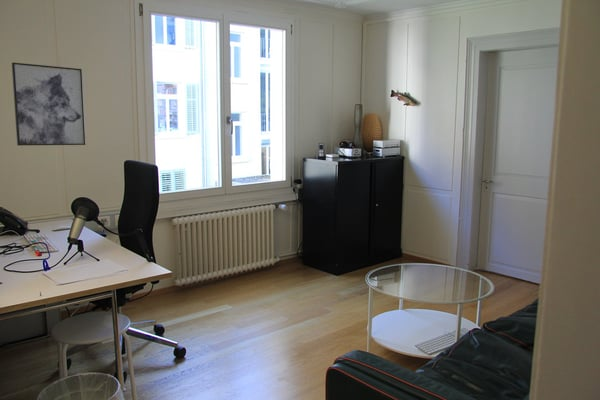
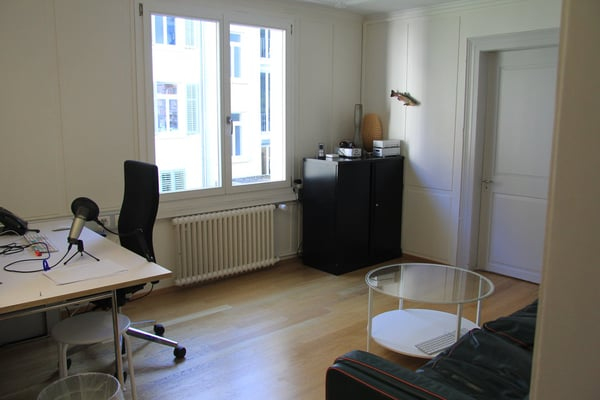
- wall art [11,62,87,146]
